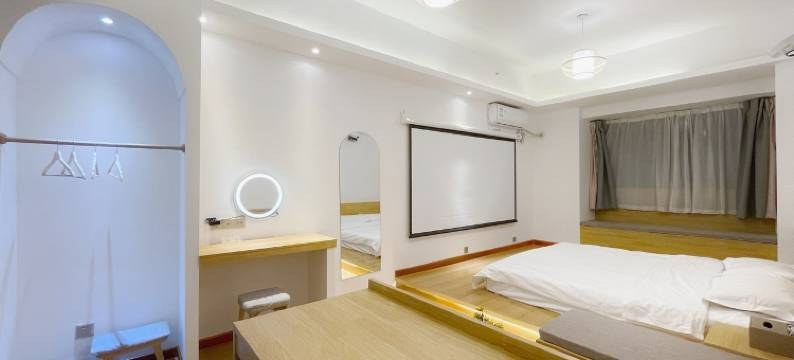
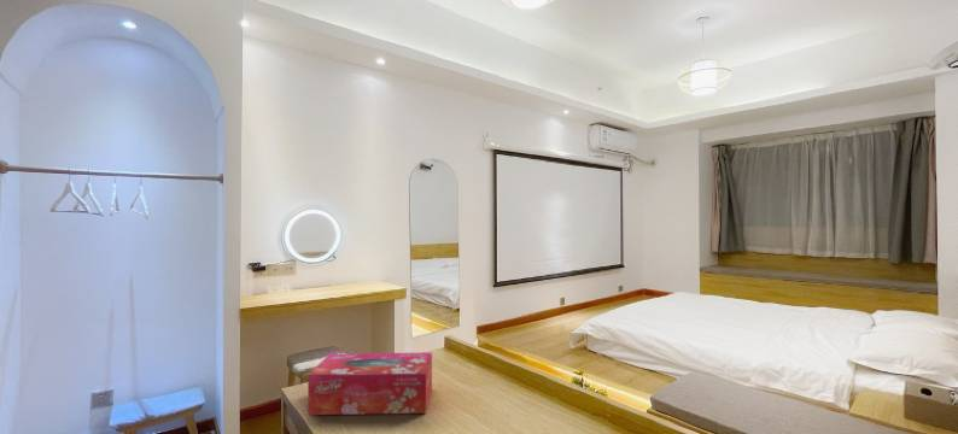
+ tissue box [306,351,433,416]
